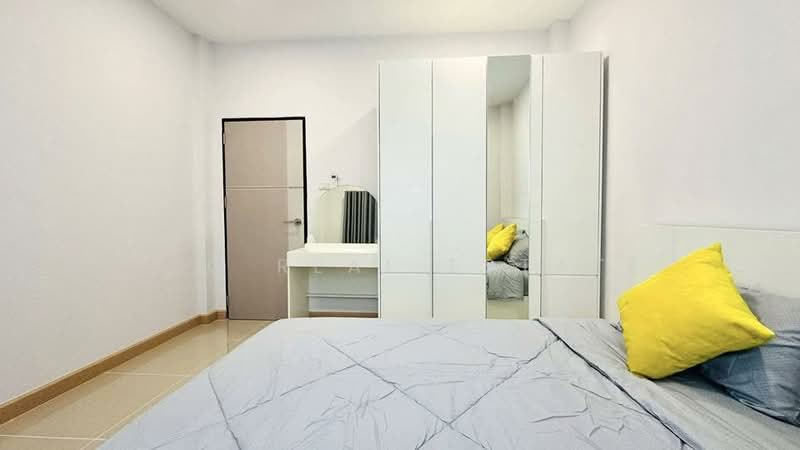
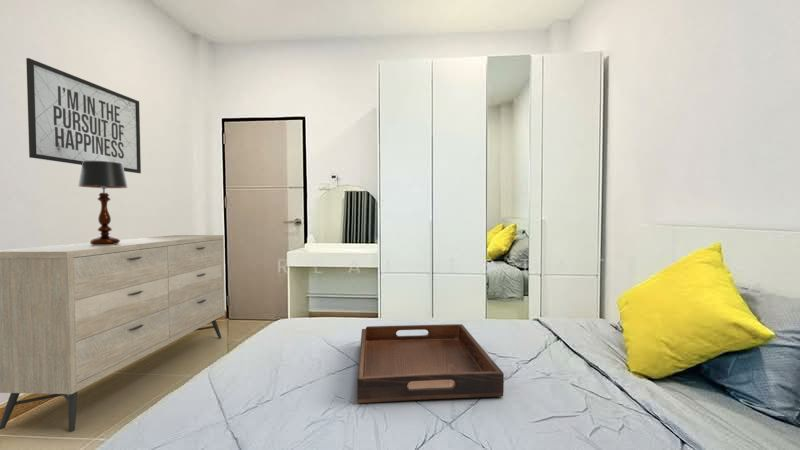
+ serving tray [356,323,505,404]
+ table lamp [77,161,129,245]
+ mirror [25,57,142,174]
+ dresser [0,234,226,432]
